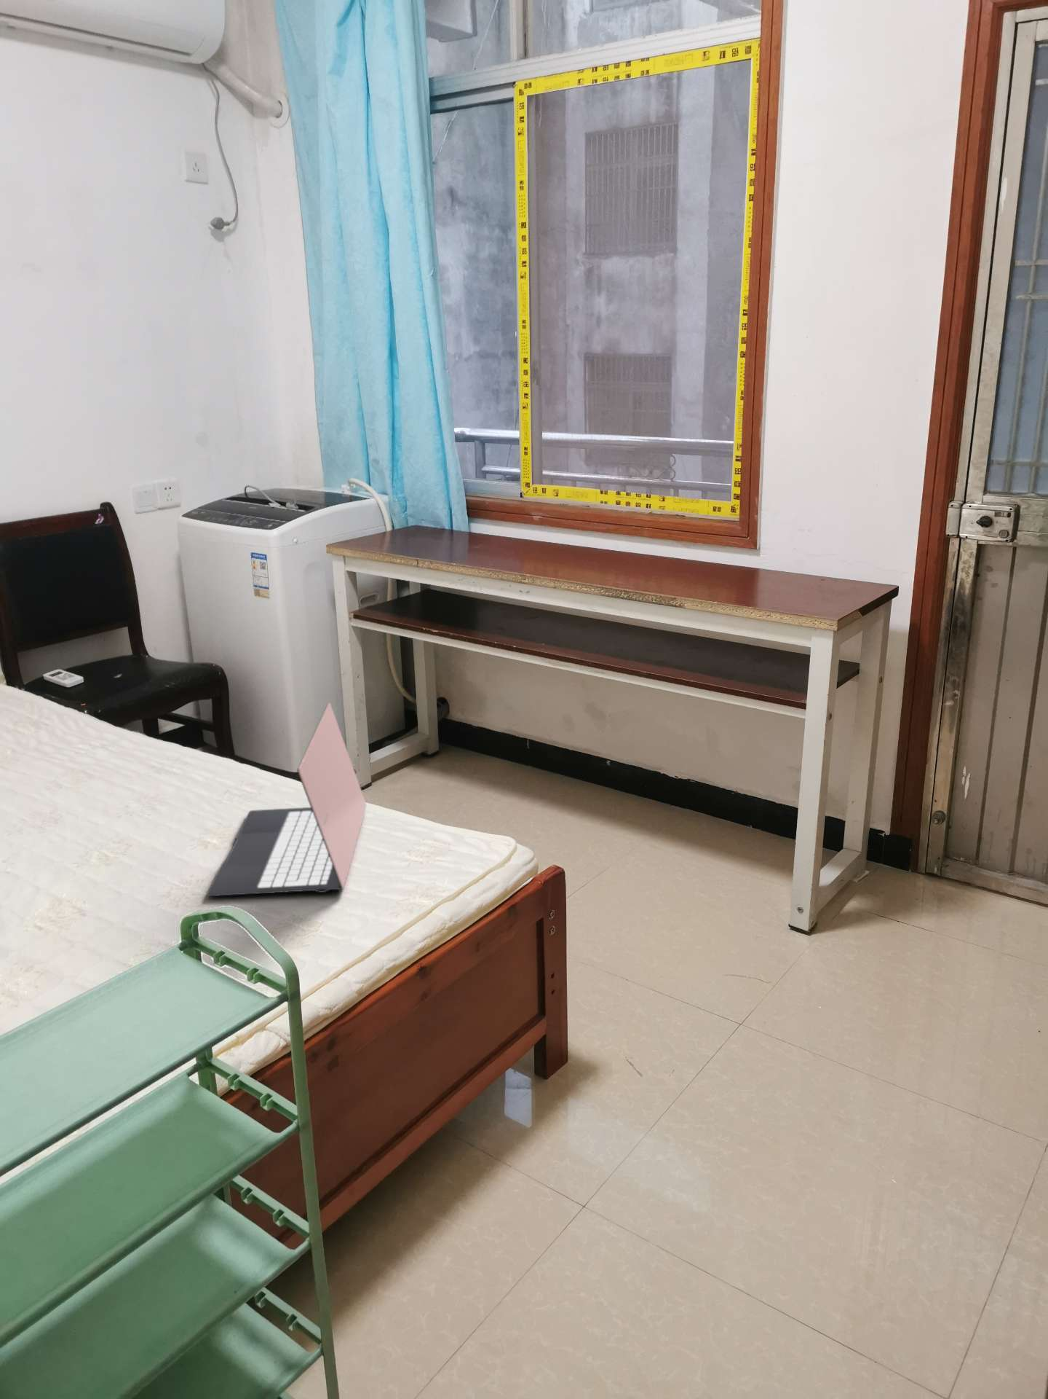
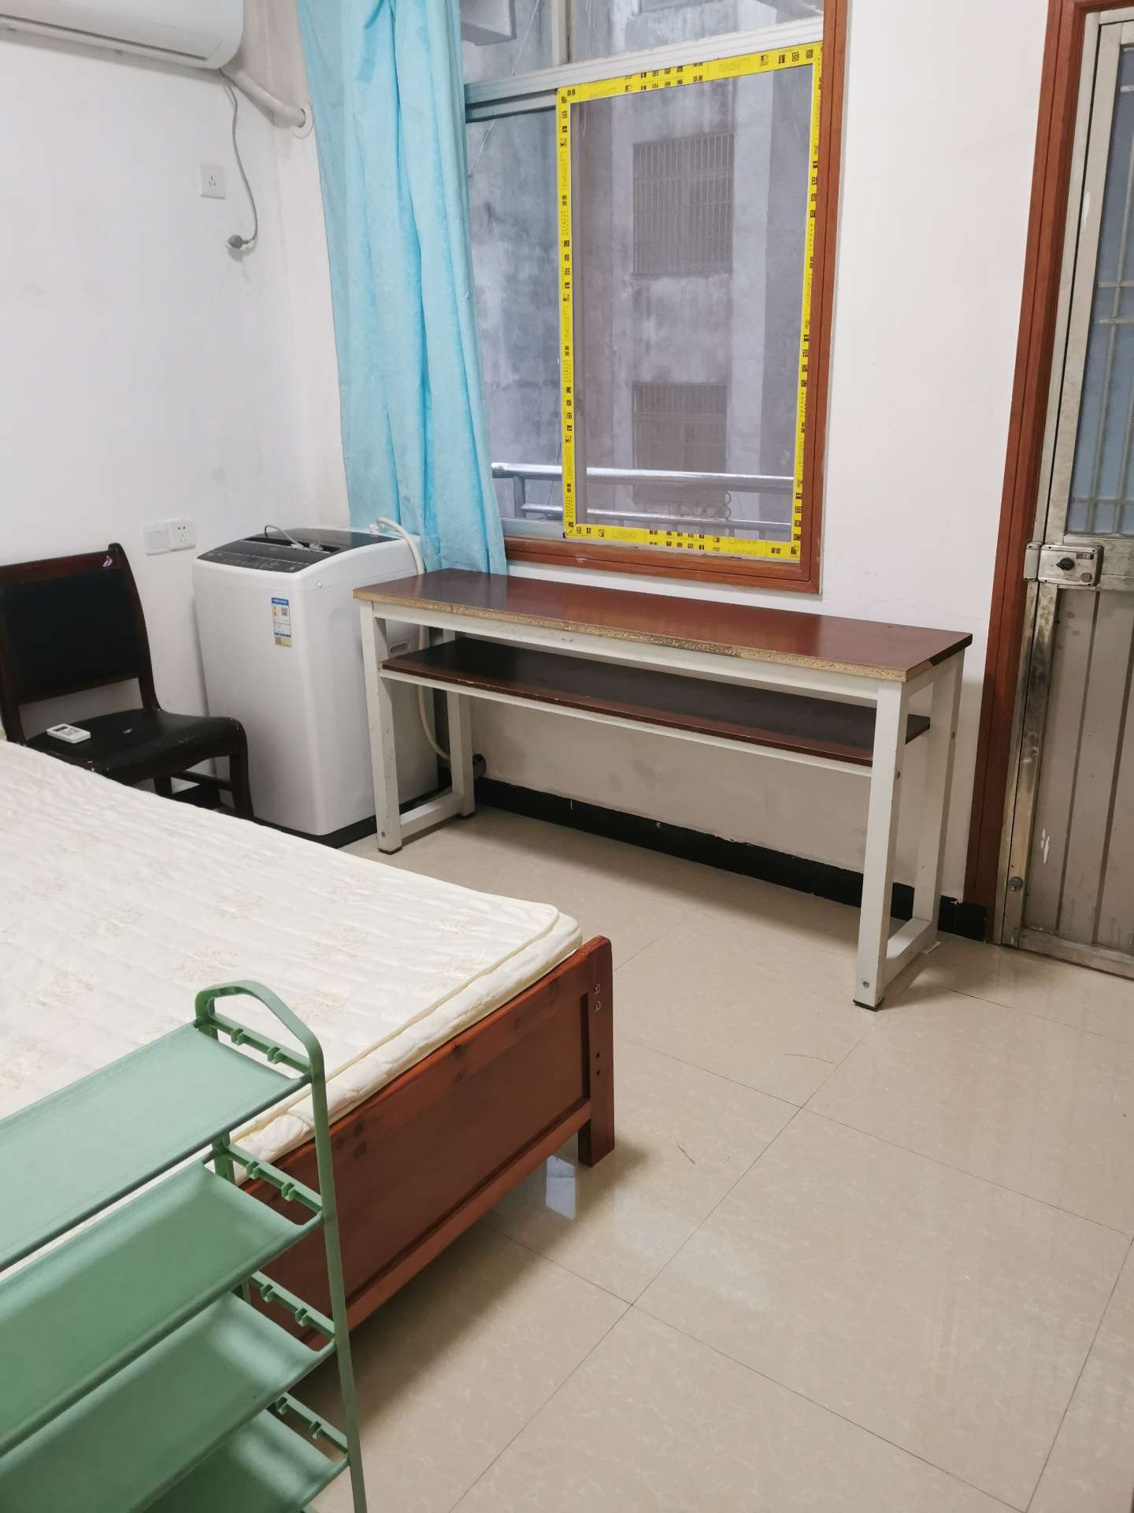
- laptop [206,703,367,897]
